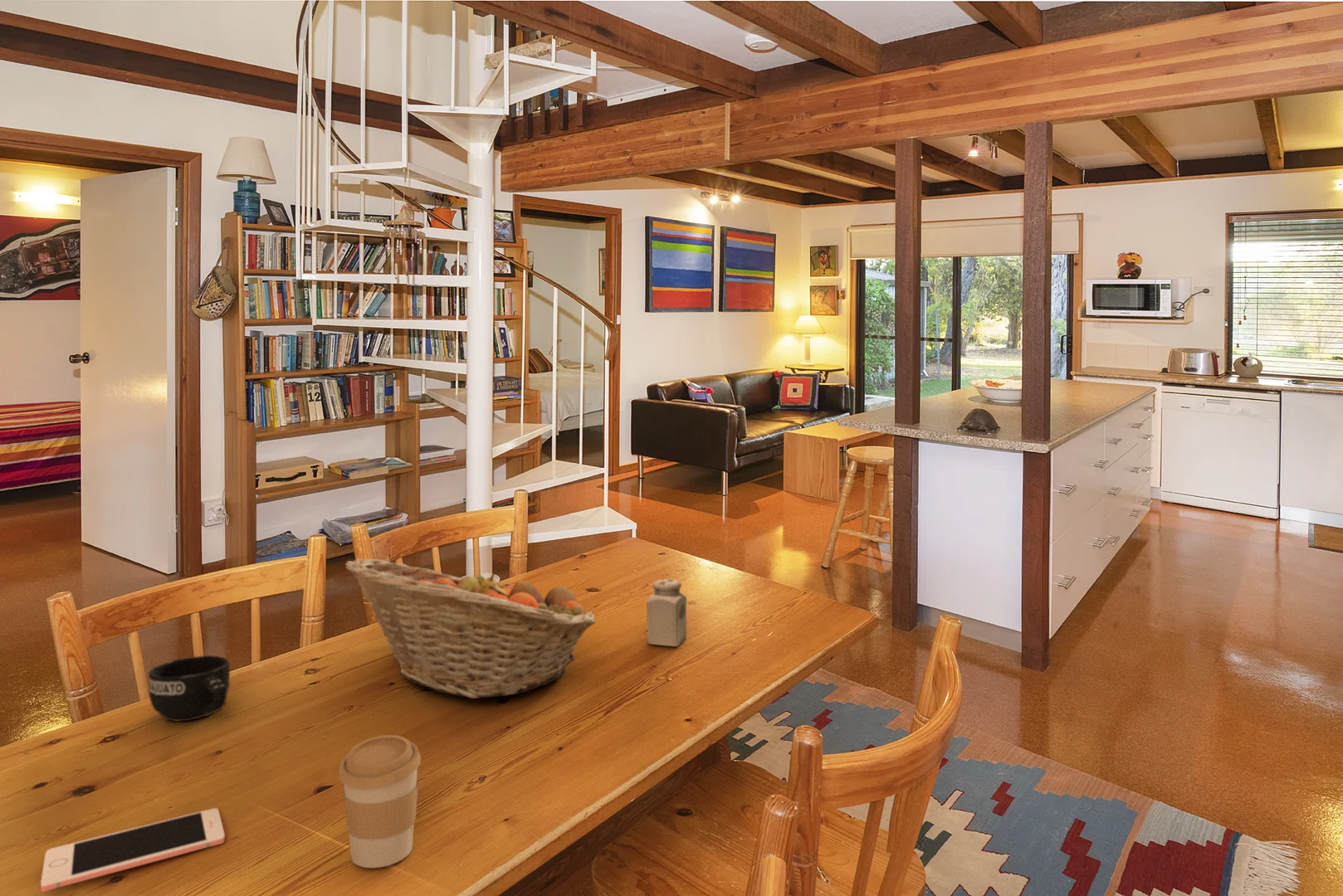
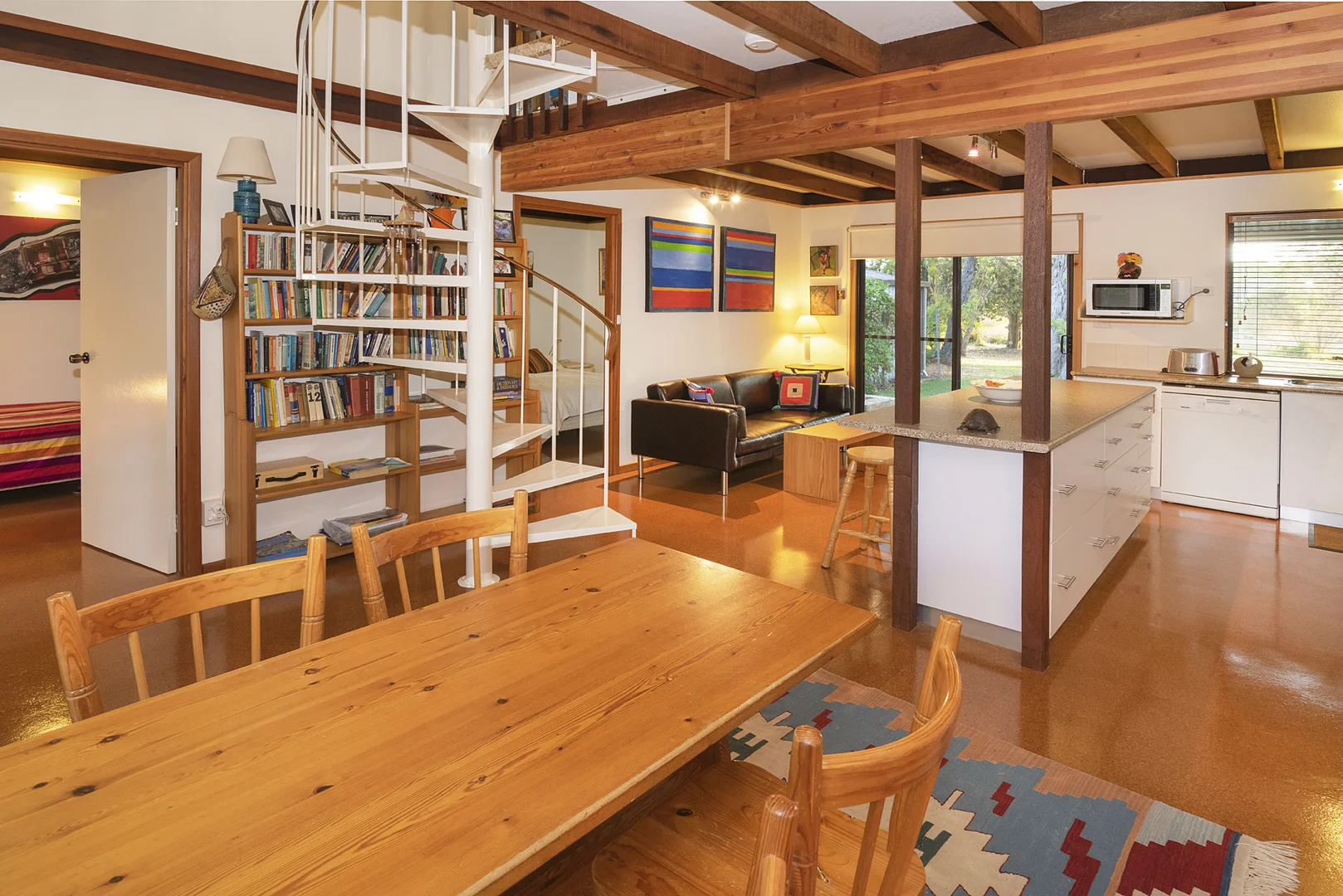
- coffee cup [338,734,422,869]
- cell phone [40,807,226,893]
- salt shaker [646,578,687,647]
- fruit basket [344,558,597,699]
- mug [148,655,231,723]
